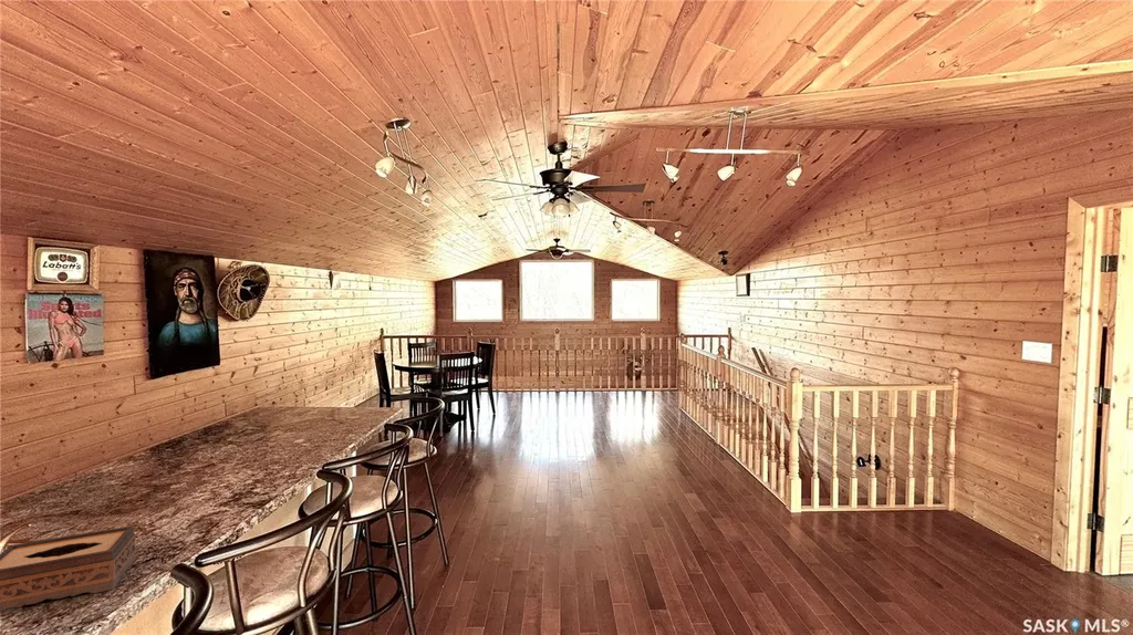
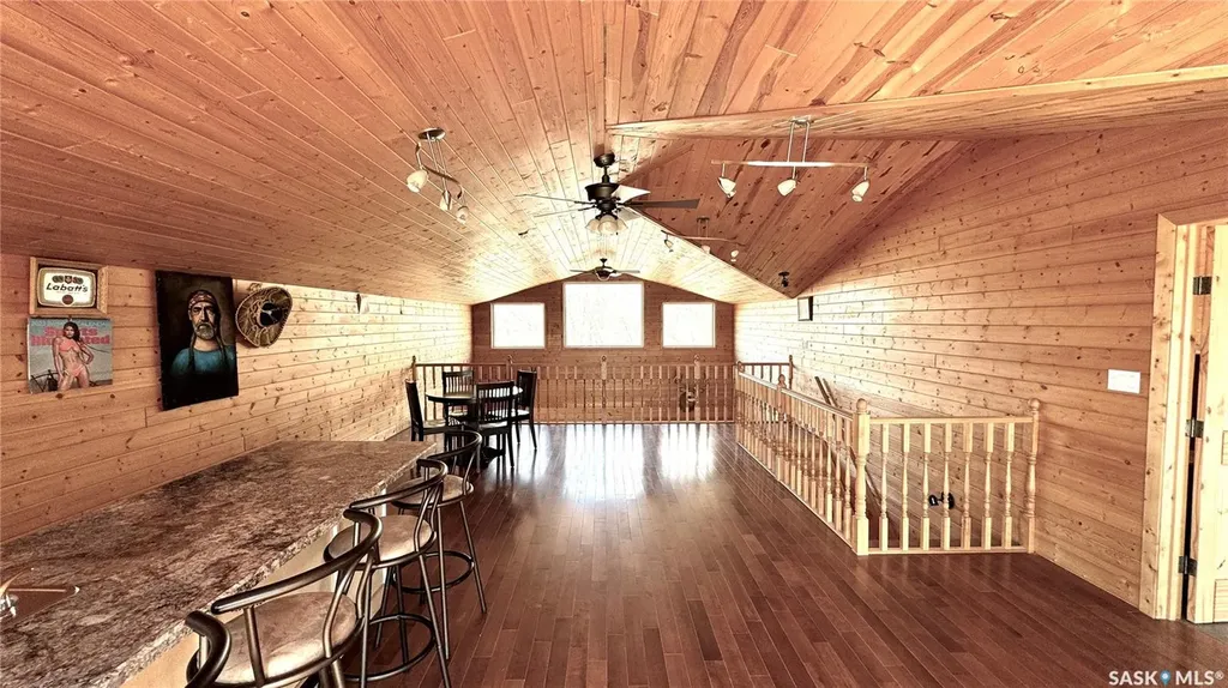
- tissue box [0,524,137,612]
